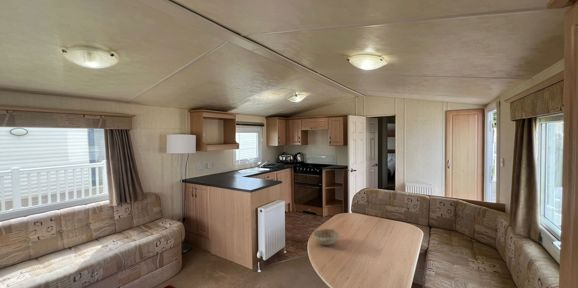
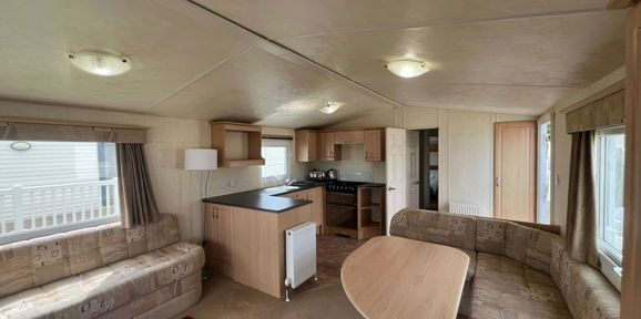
- decorative bowl [312,228,340,247]
